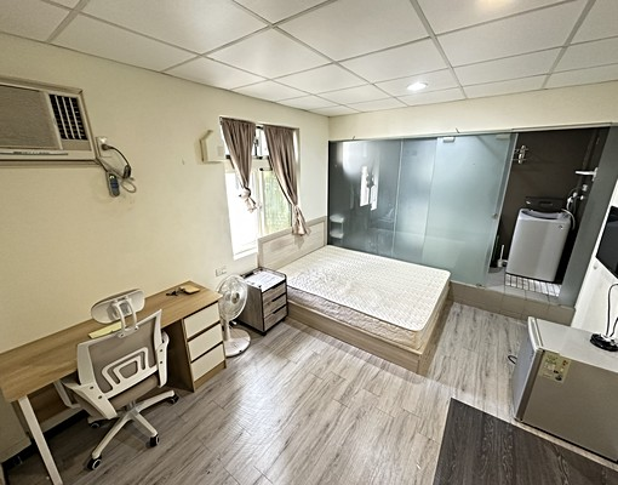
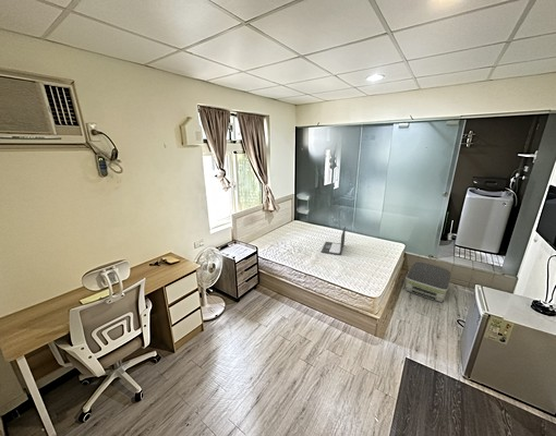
+ laptop [321,226,347,256]
+ air purifier [404,261,452,303]
